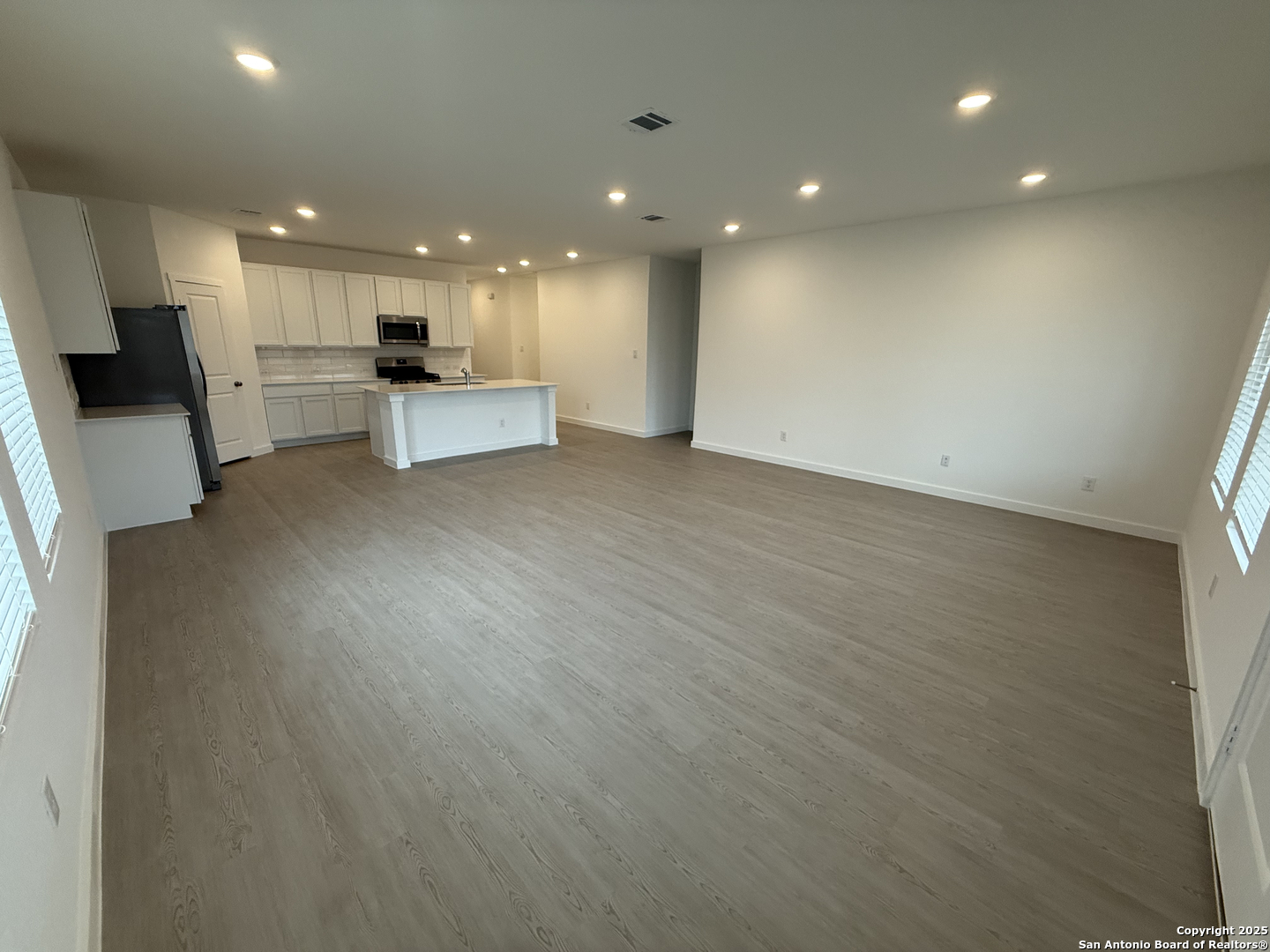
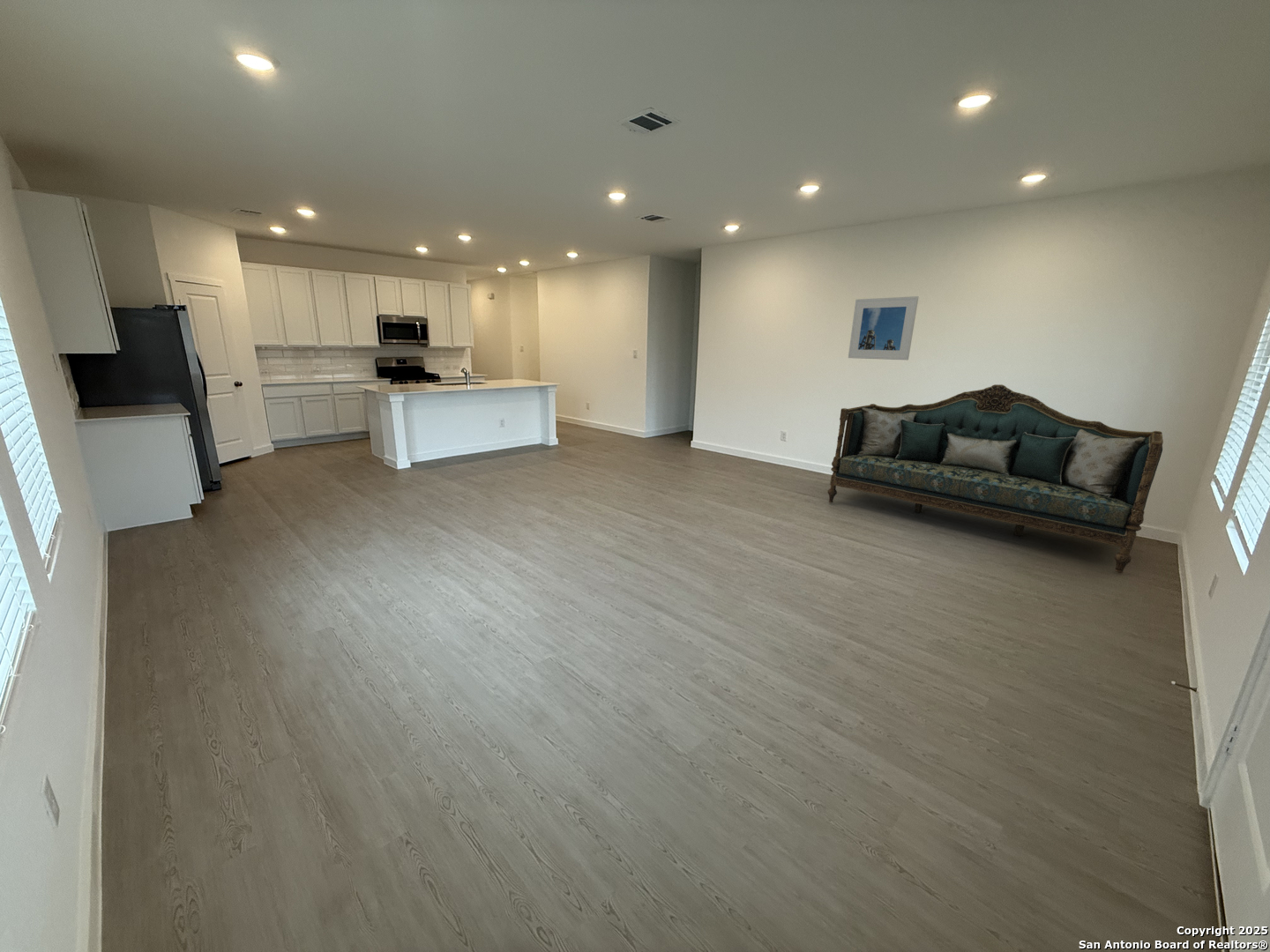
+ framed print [848,295,919,361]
+ sofa [826,383,1164,574]
